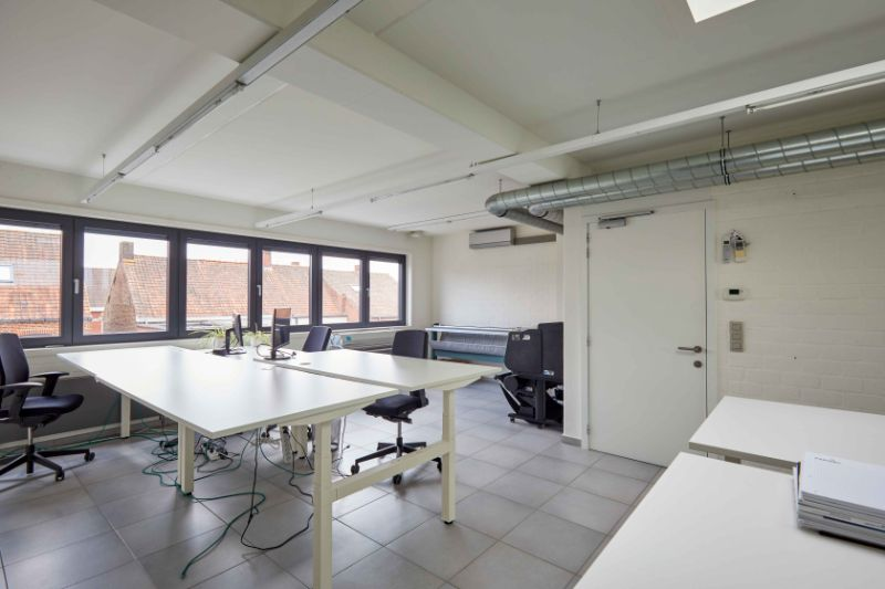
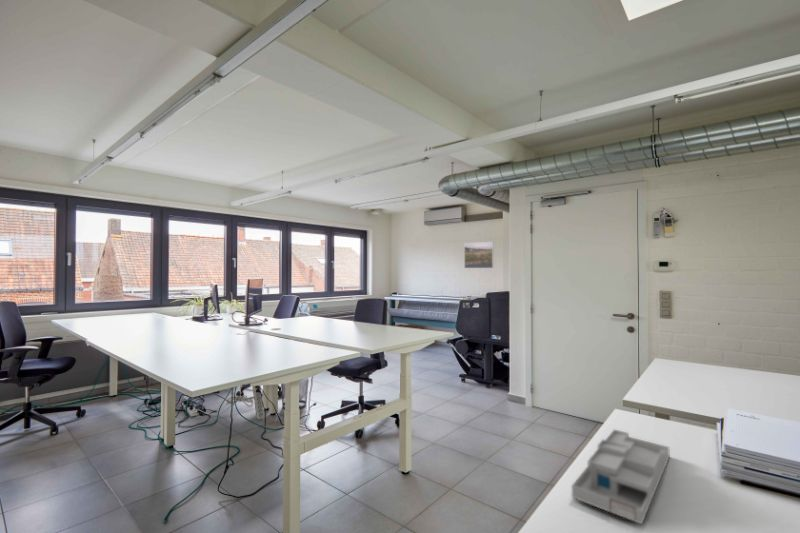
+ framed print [463,241,494,269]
+ desk organizer [571,428,670,525]
